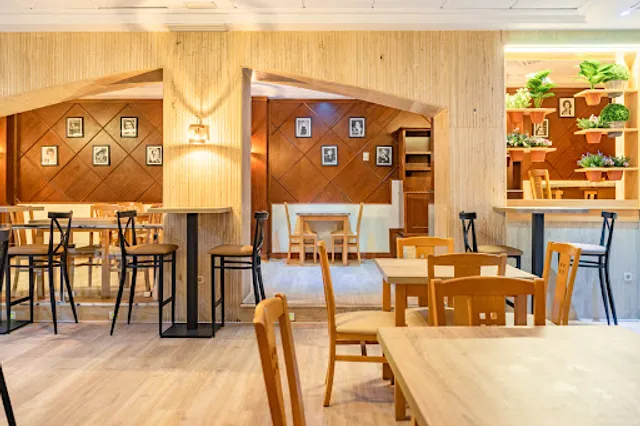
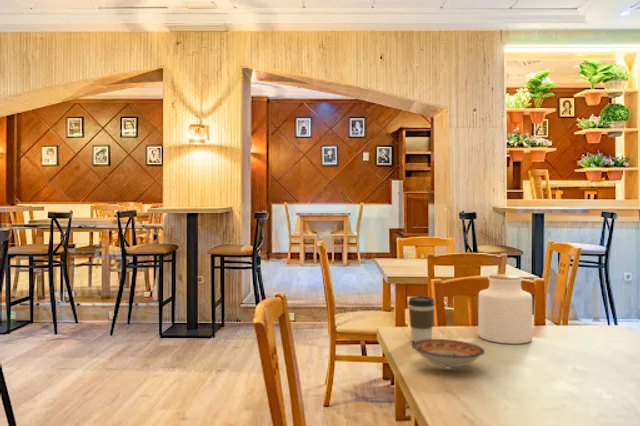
+ coffee cup [407,295,436,342]
+ jar [477,273,533,345]
+ bowl [411,338,486,369]
